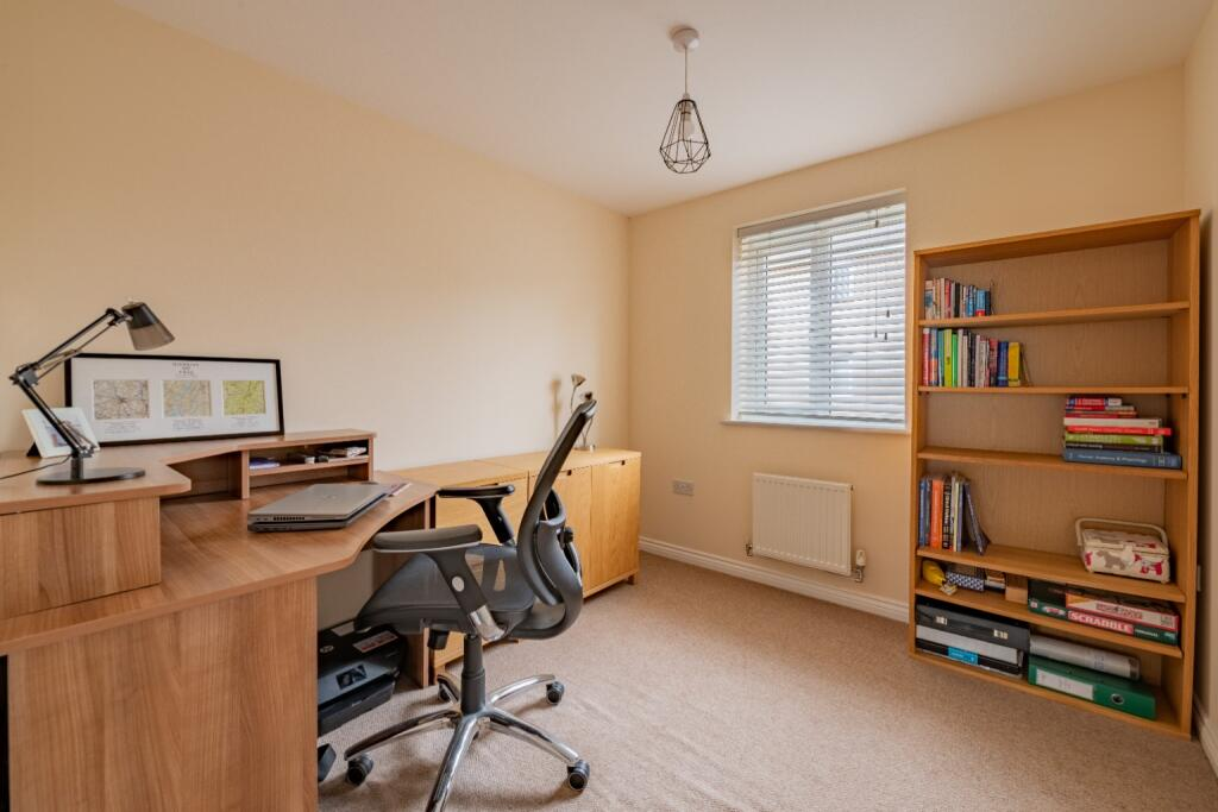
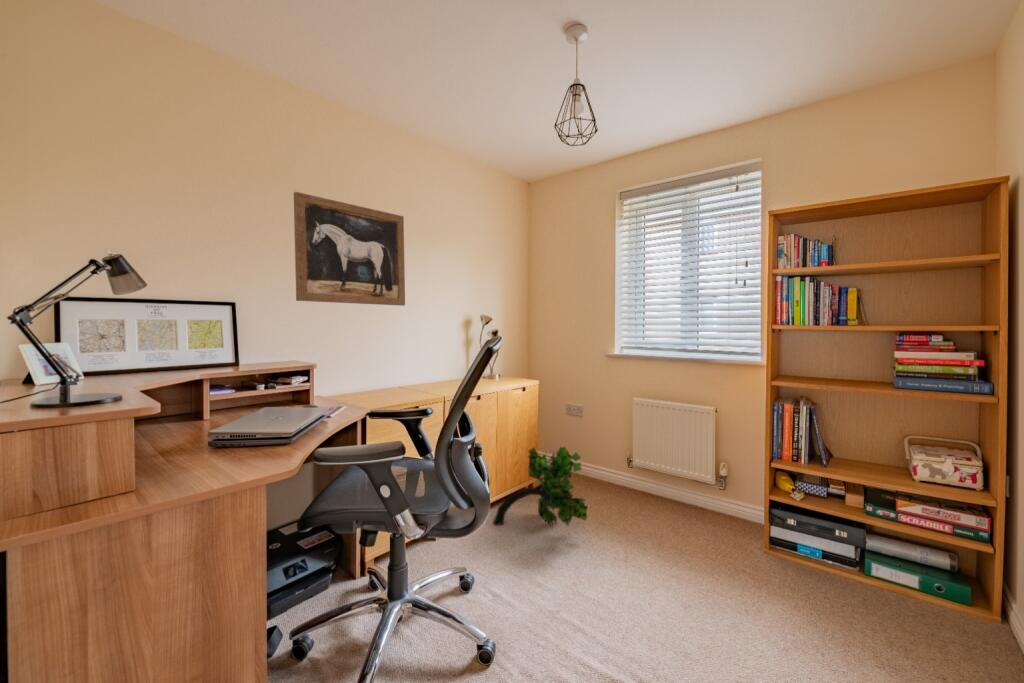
+ wall art [293,191,406,307]
+ decorative plant [492,446,588,527]
